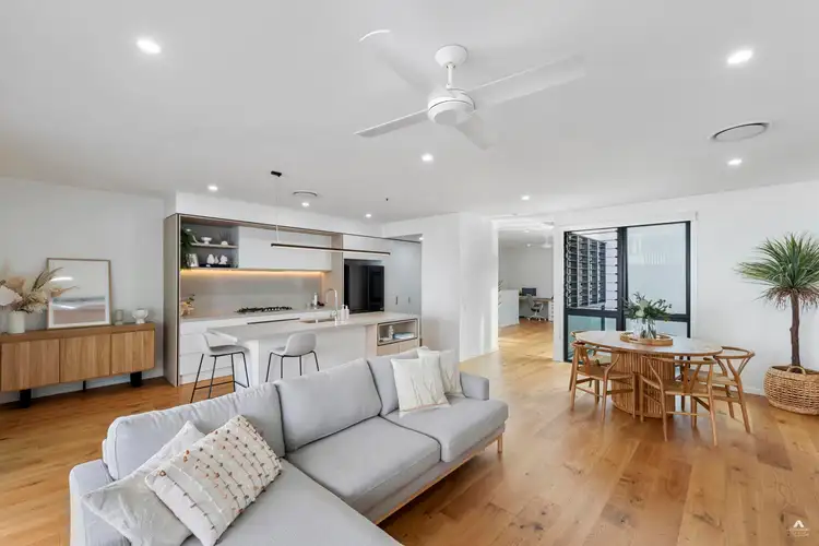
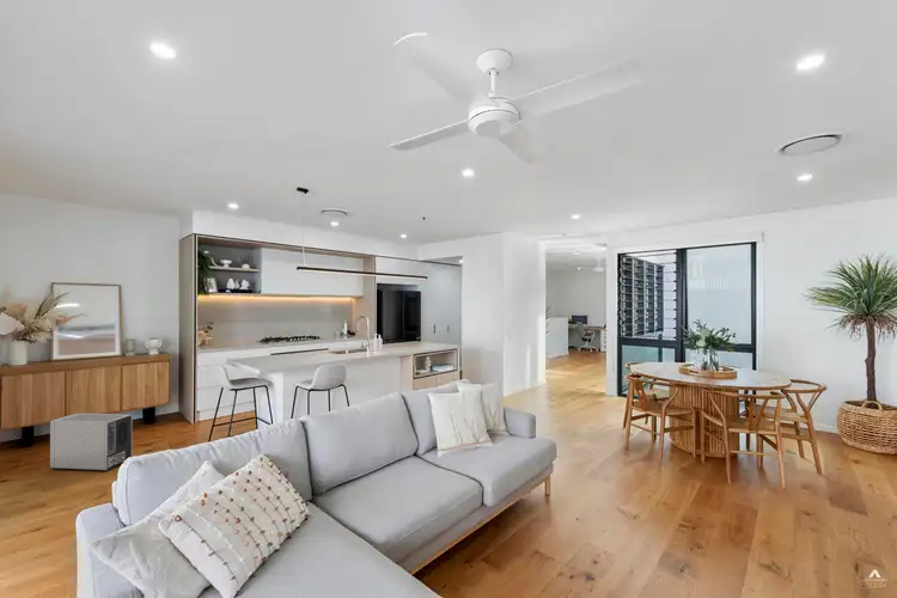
+ air purifier [49,413,133,472]
